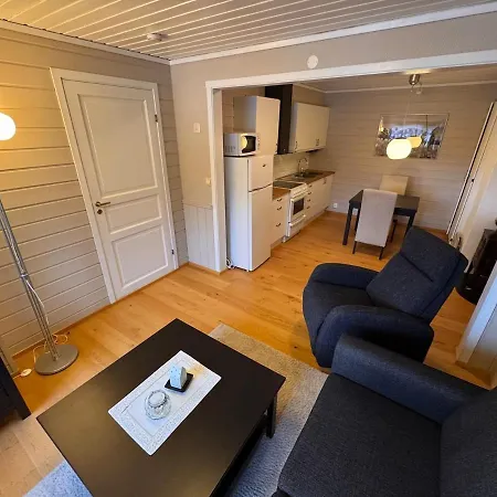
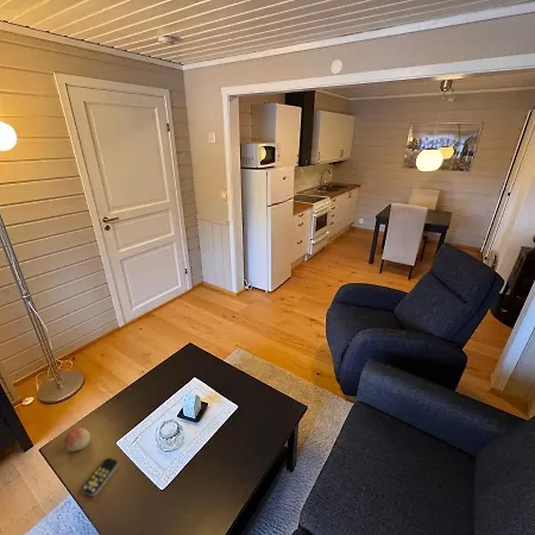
+ remote control [81,457,119,497]
+ fruit [63,426,92,452]
